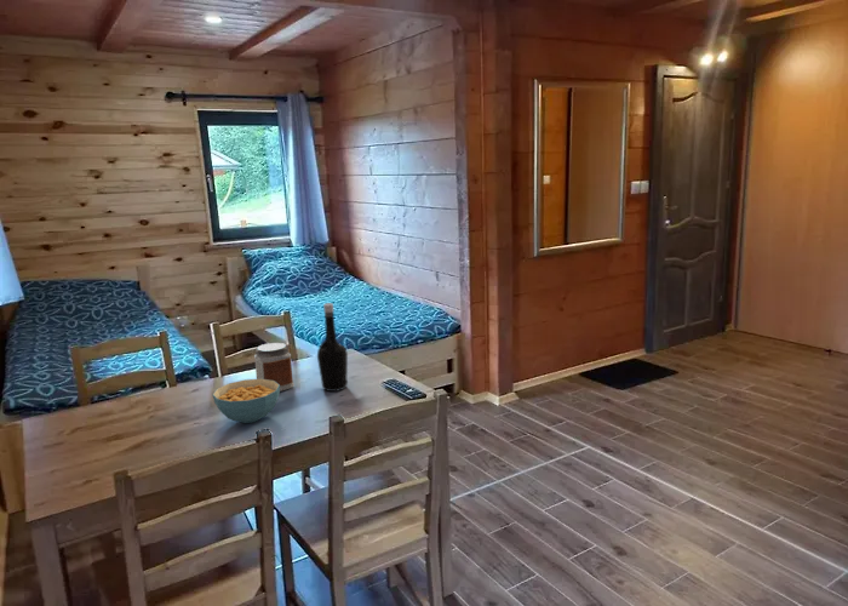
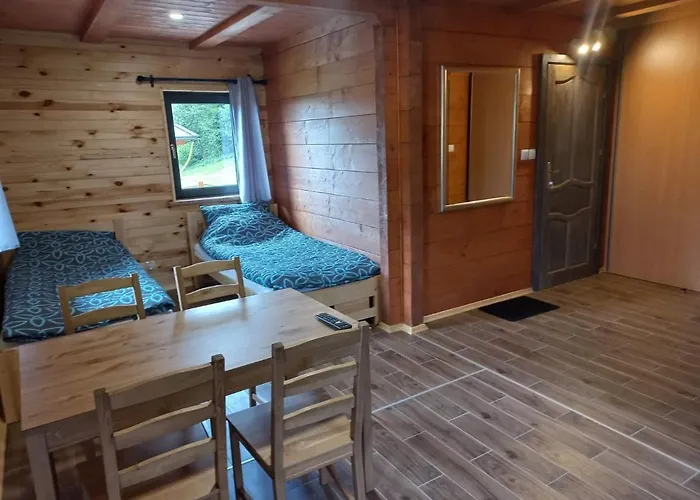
- jar [253,342,296,393]
- bottle [316,302,349,393]
- cereal bowl [212,378,281,424]
